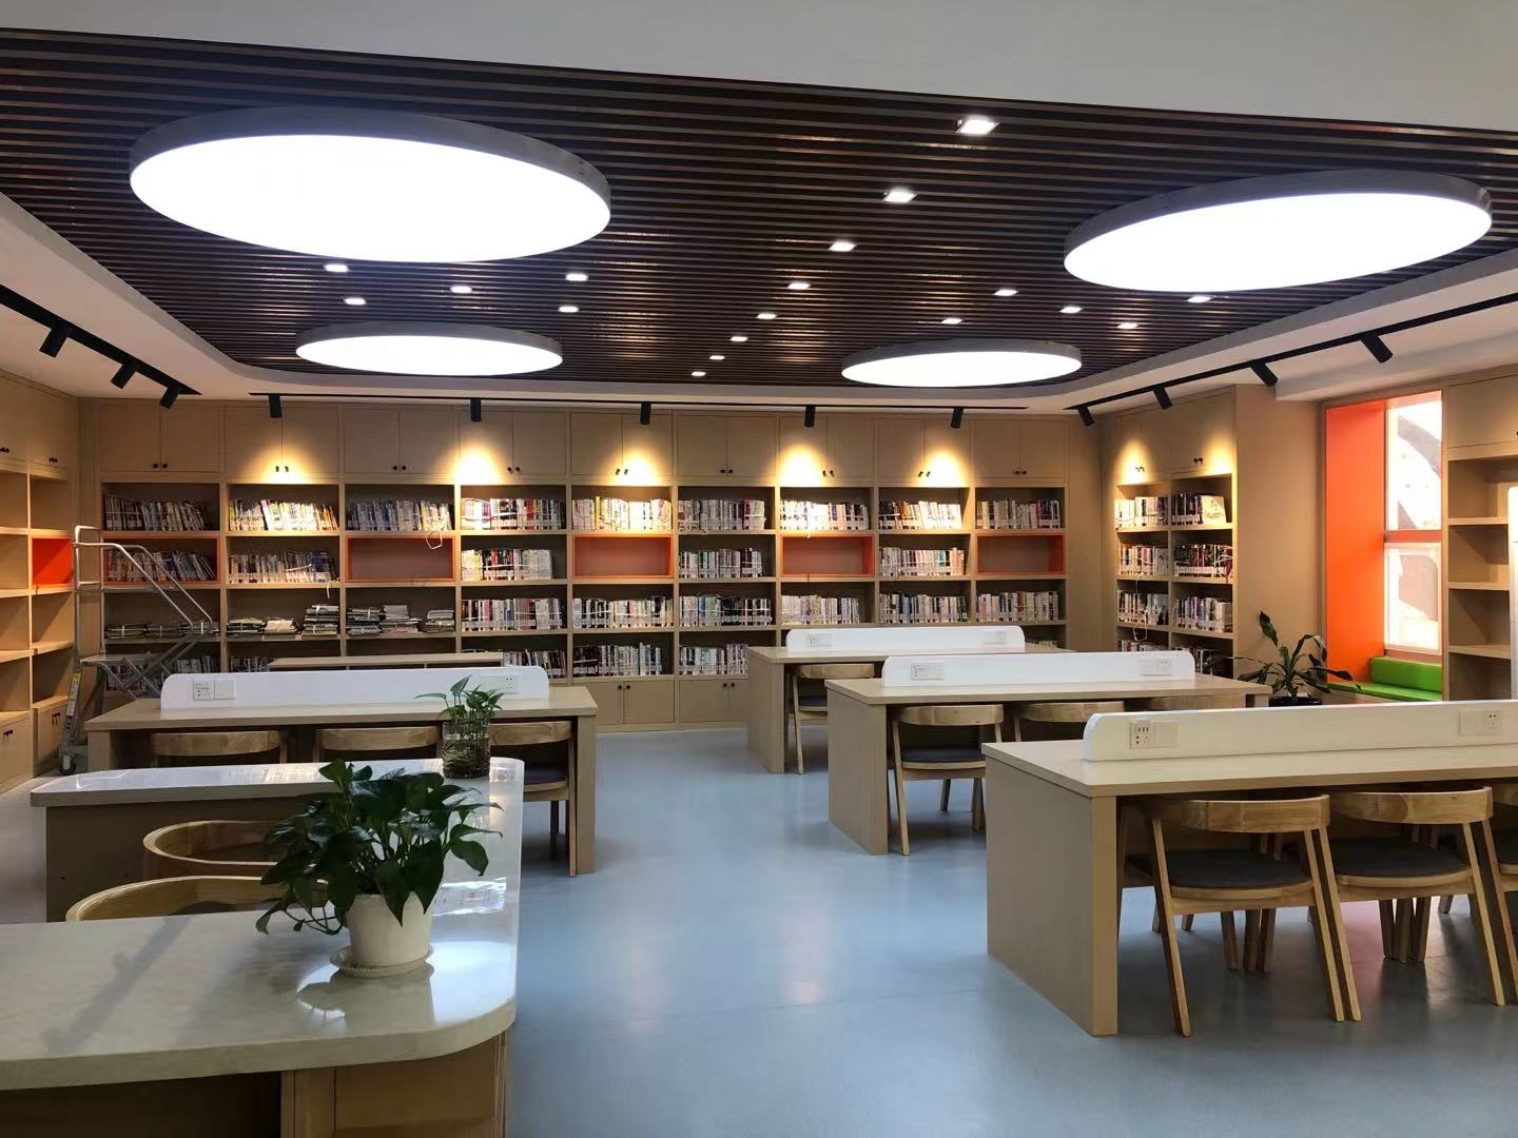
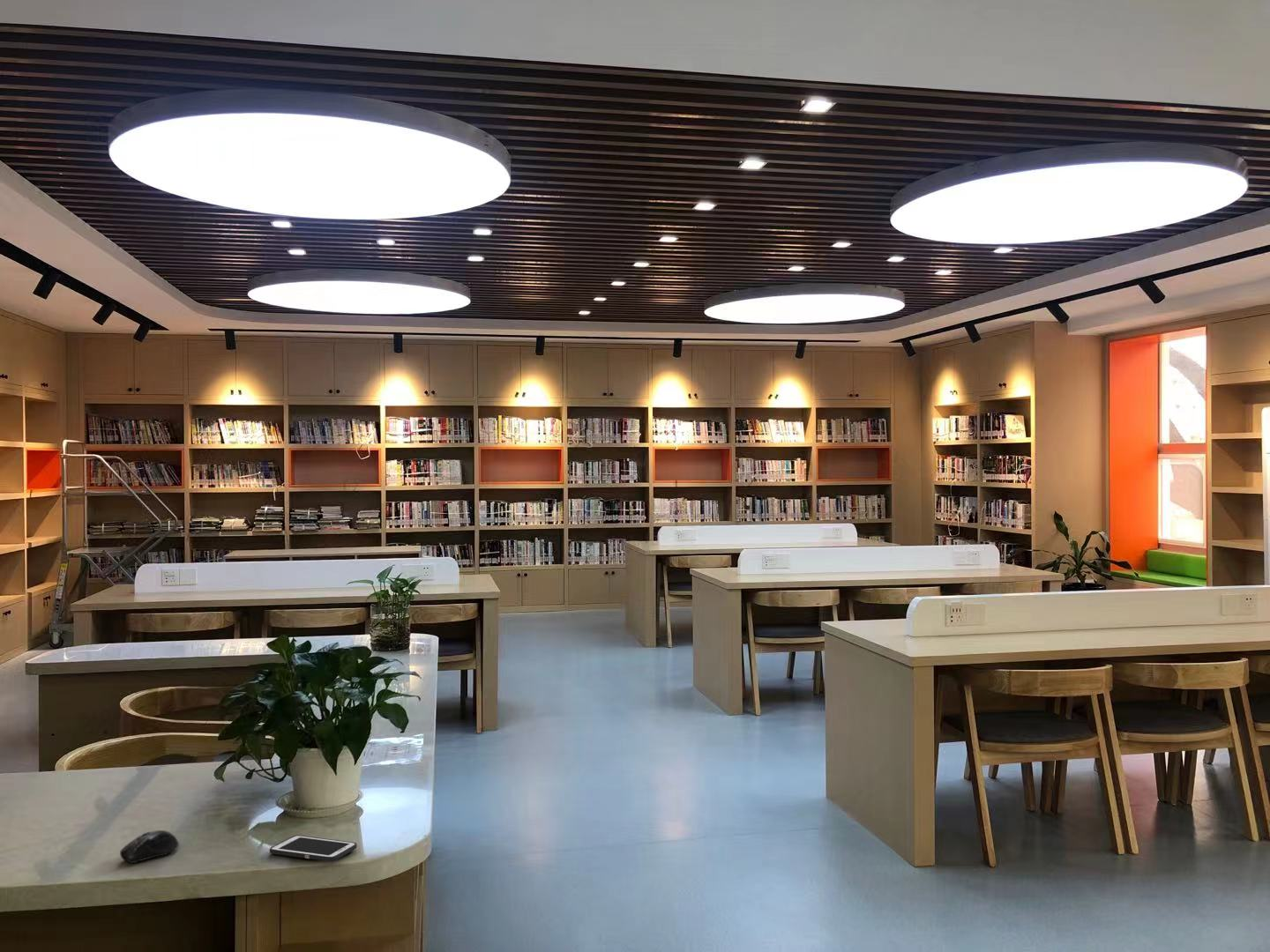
+ cell phone [269,835,358,862]
+ computer mouse [119,829,180,864]
